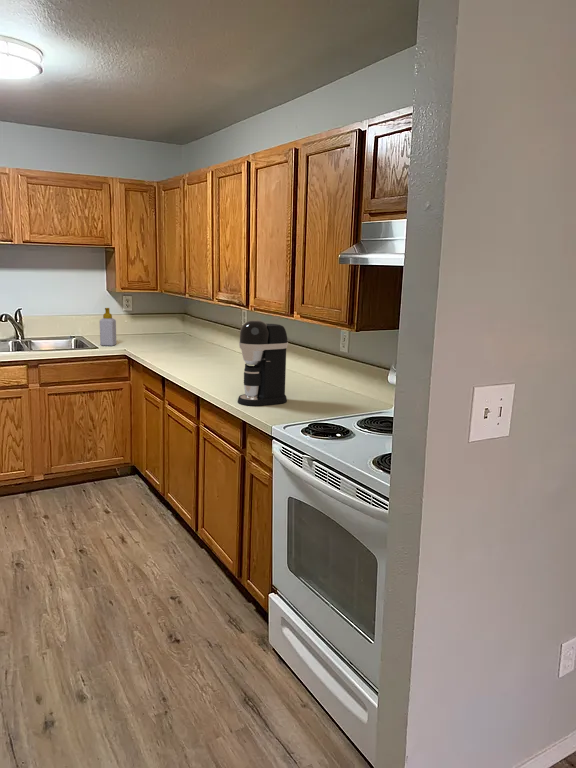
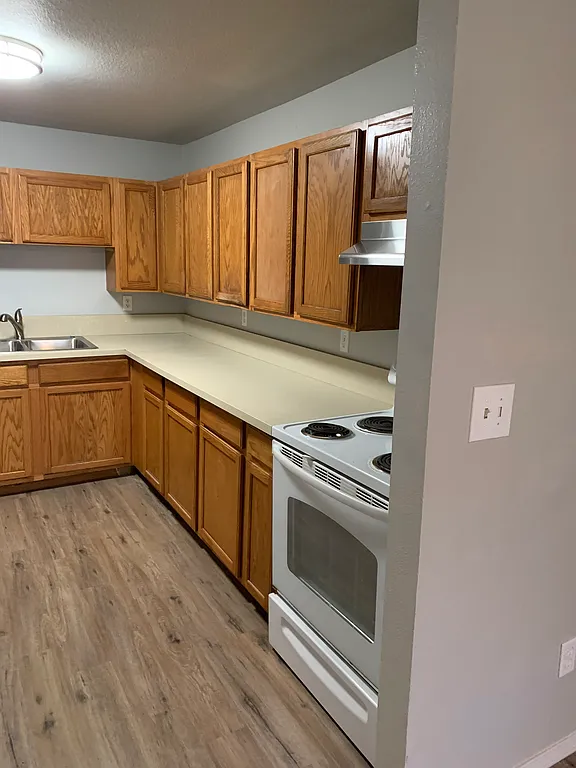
- soap bottle [99,307,117,347]
- coffee maker [237,319,289,407]
